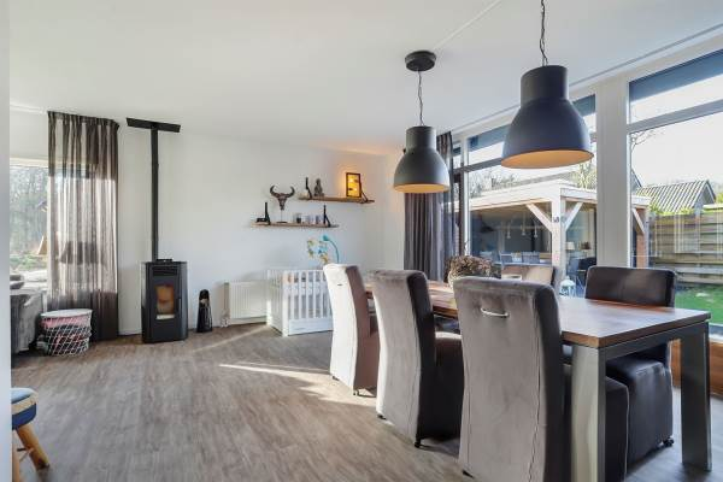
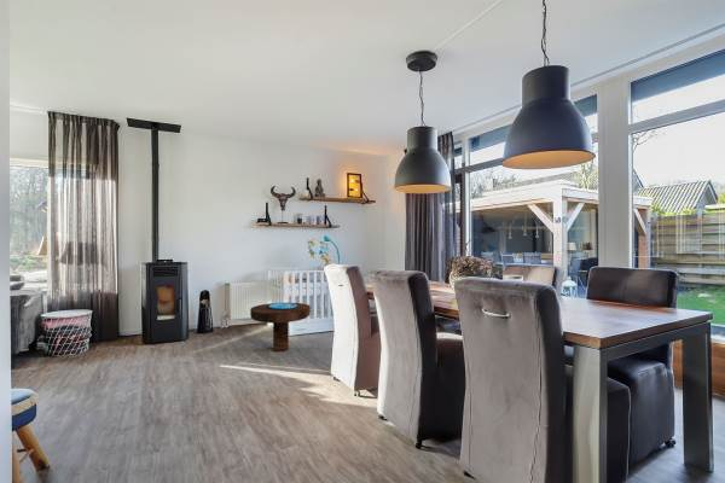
+ side table [249,302,312,353]
